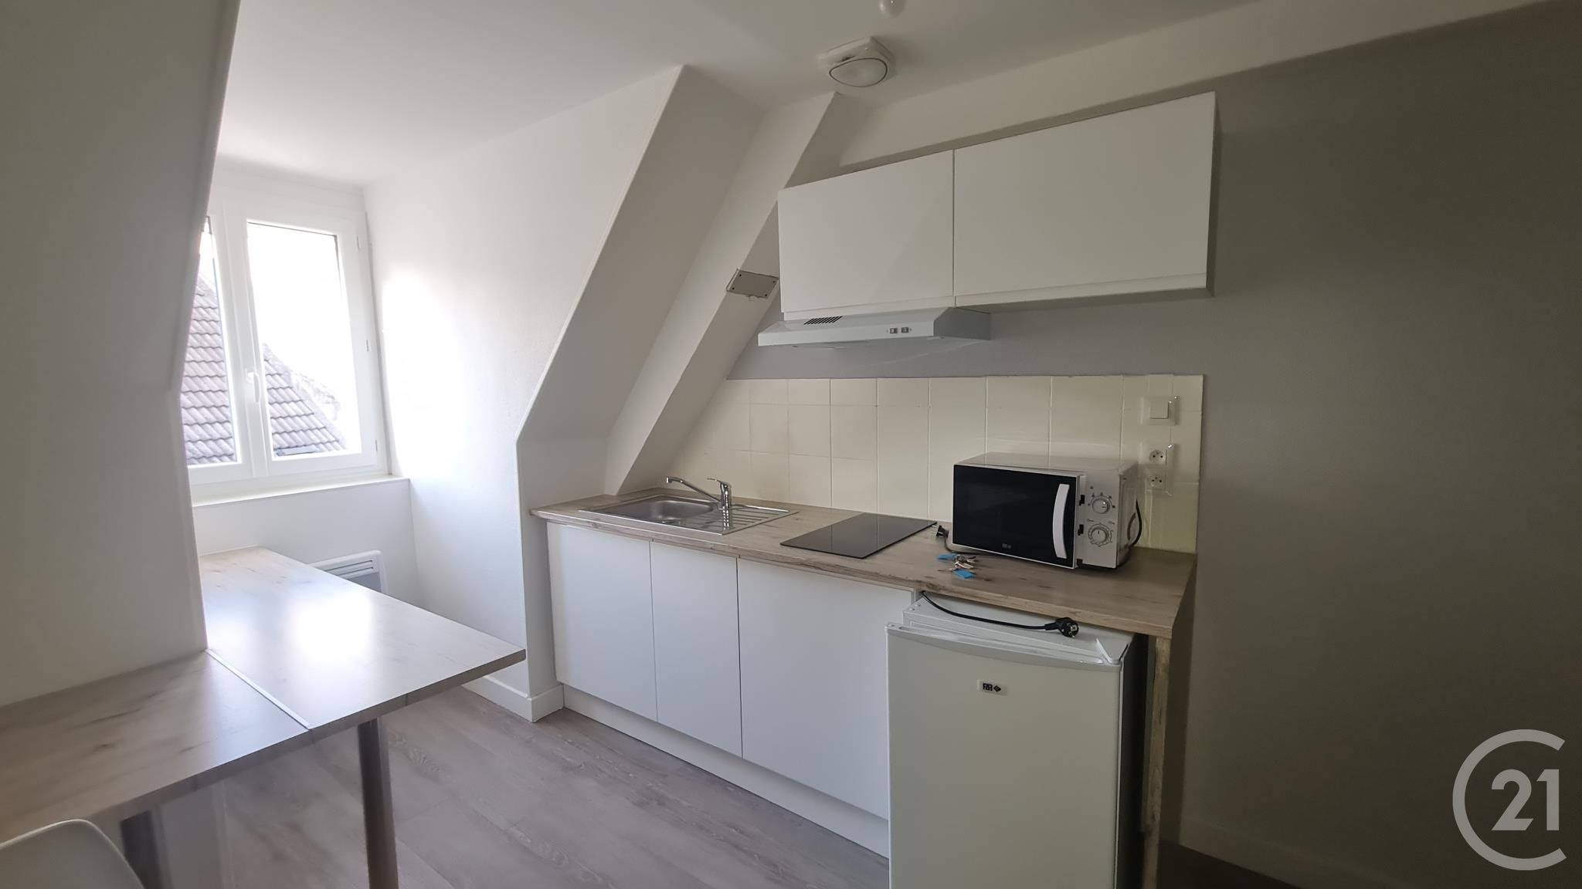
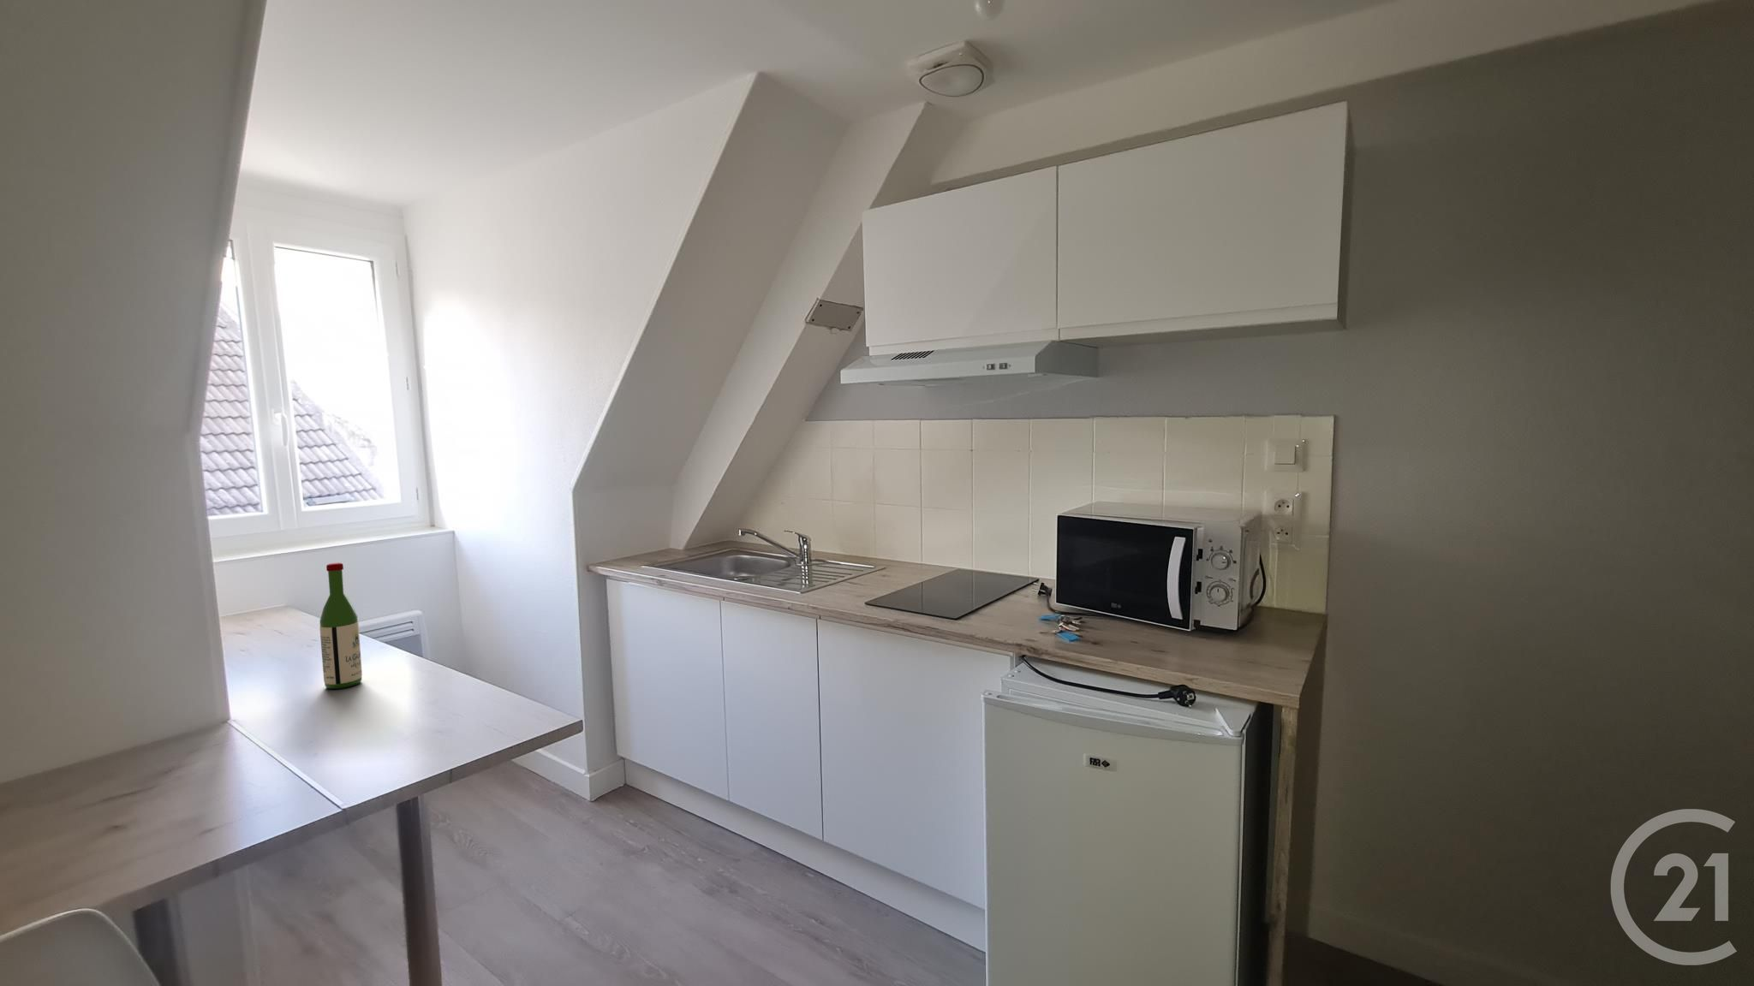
+ wine bottle [318,561,363,690]
